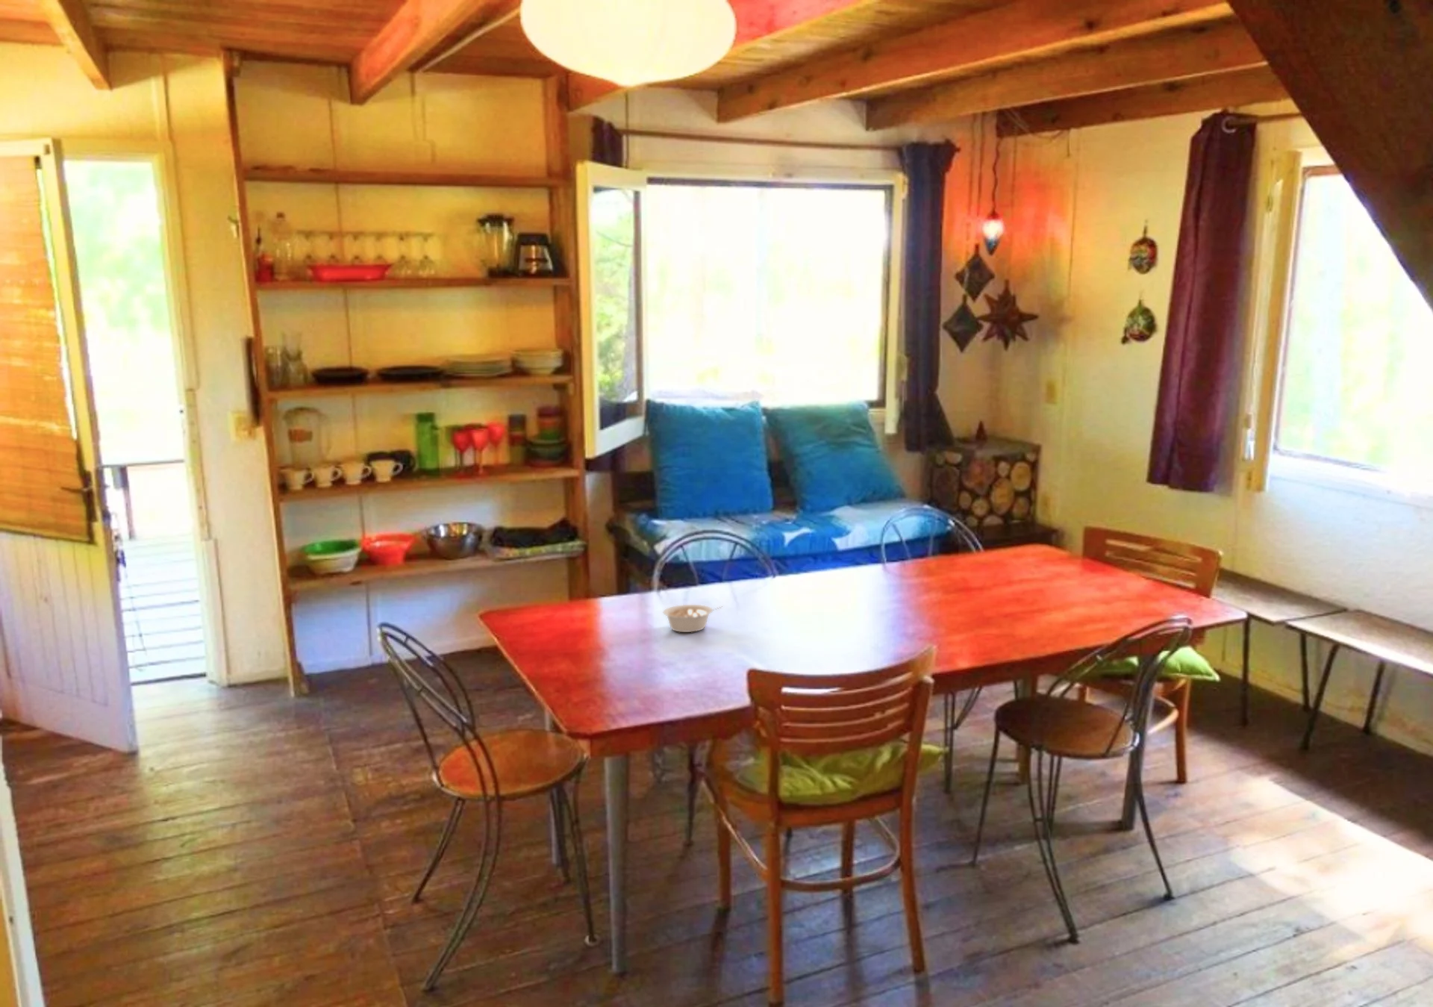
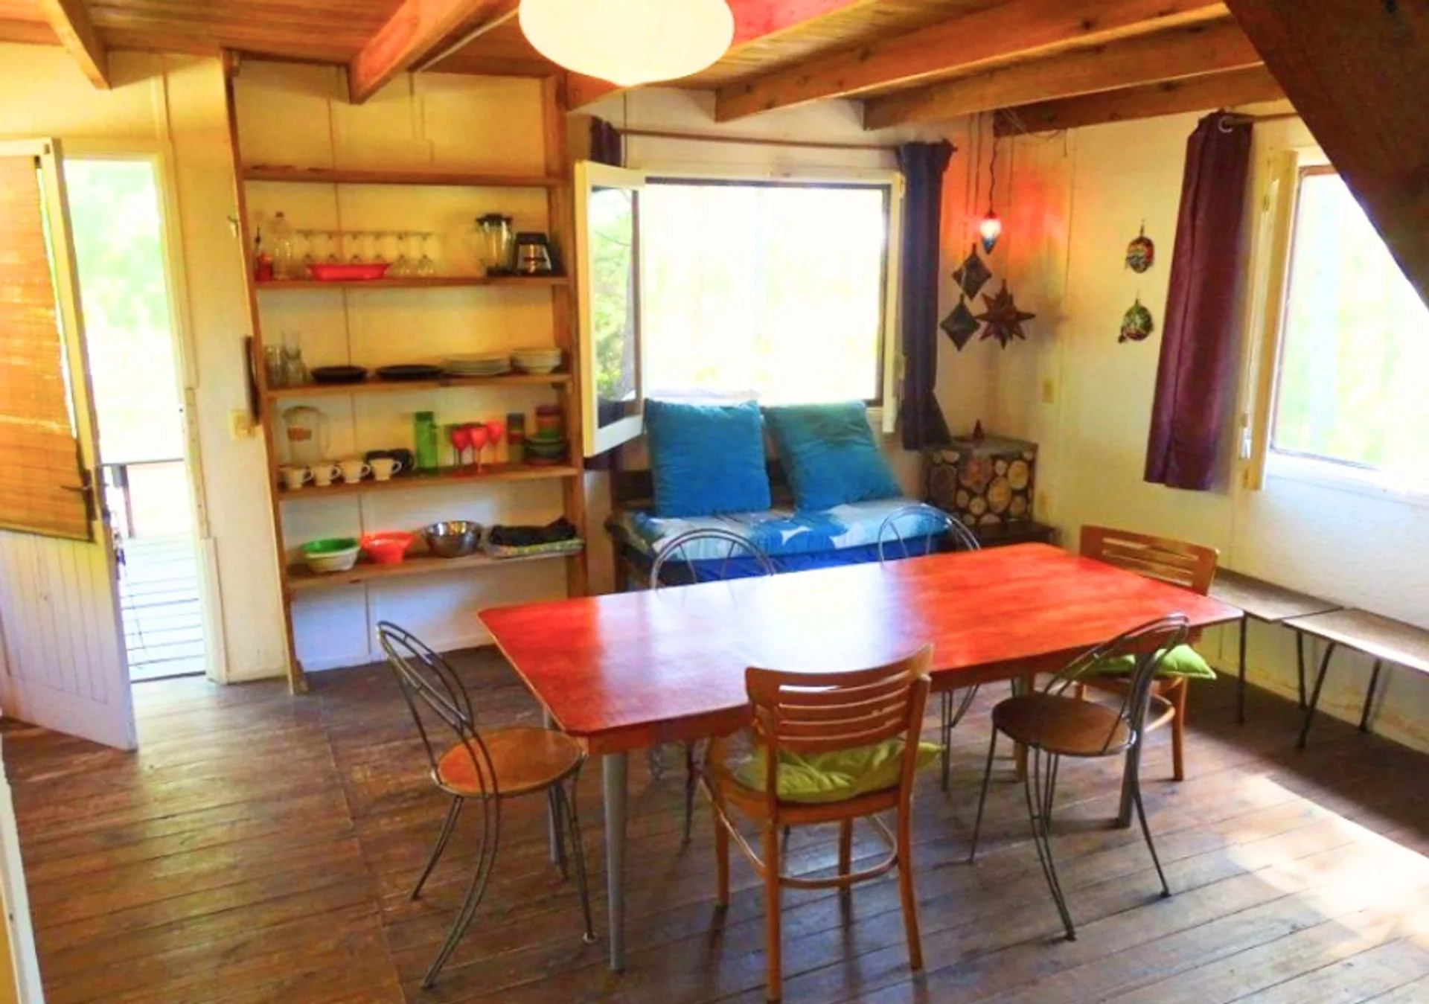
- legume [663,604,724,633]
